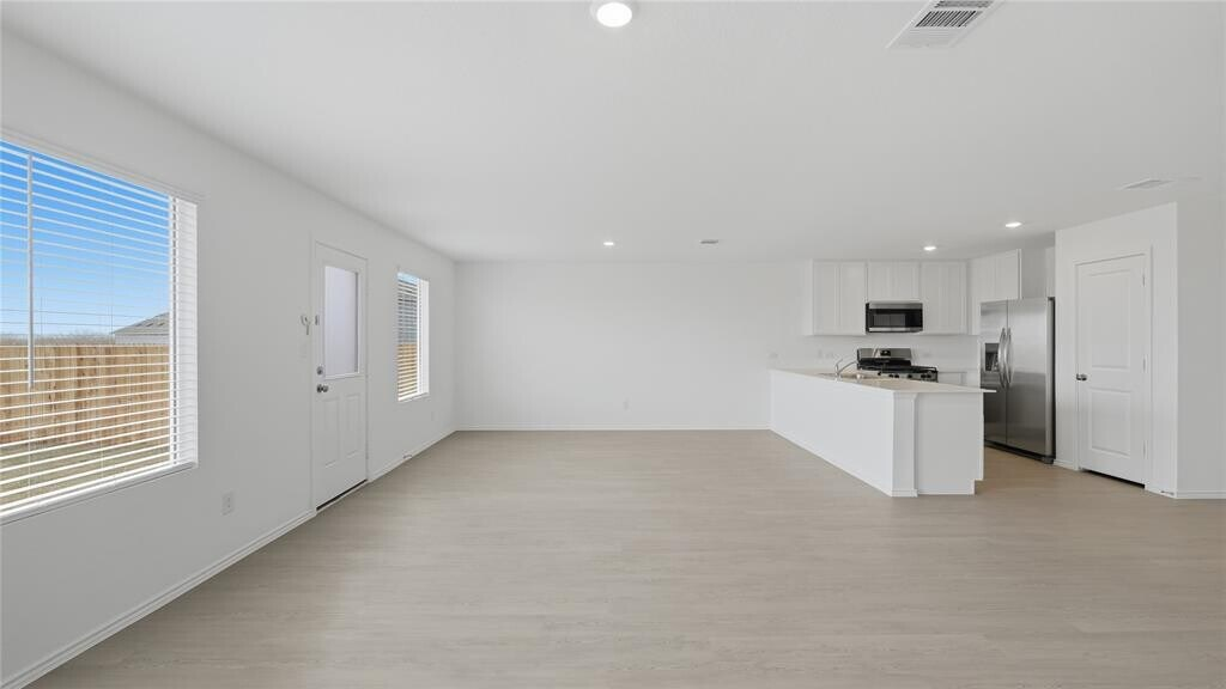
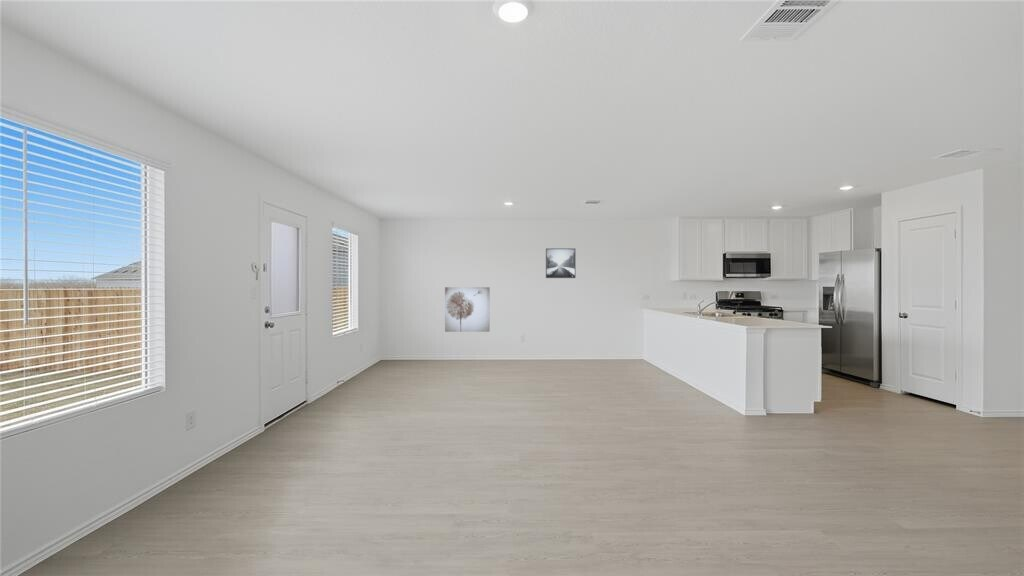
+ wall art [444,286,491,333]
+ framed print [545,247,577,279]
